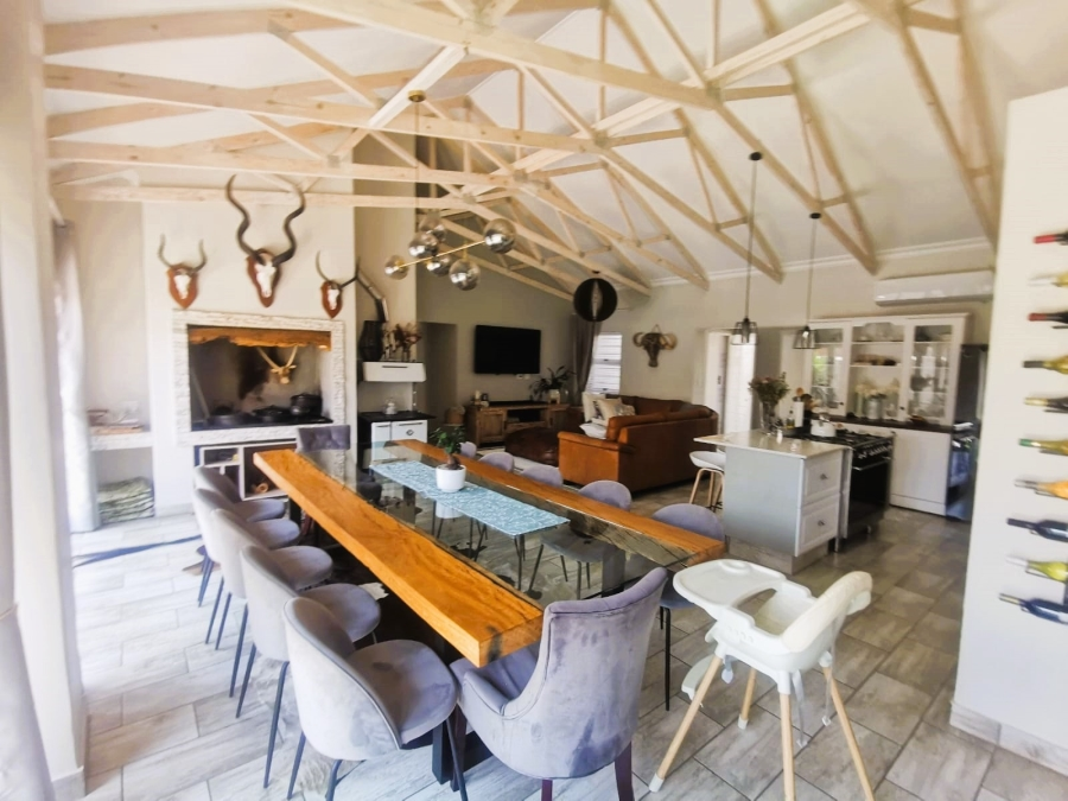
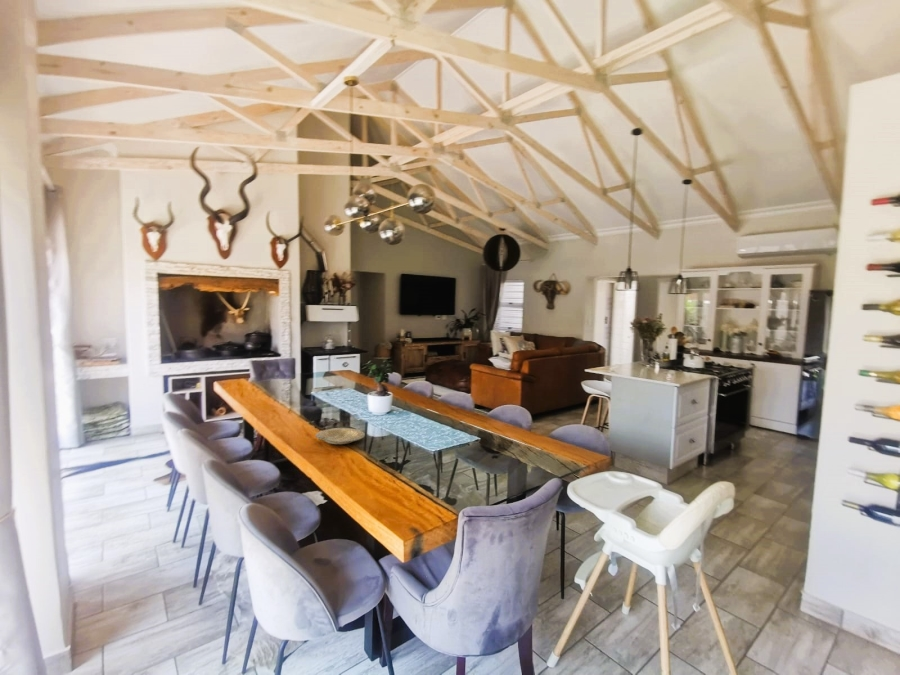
+ plate [315,427,366,445]
